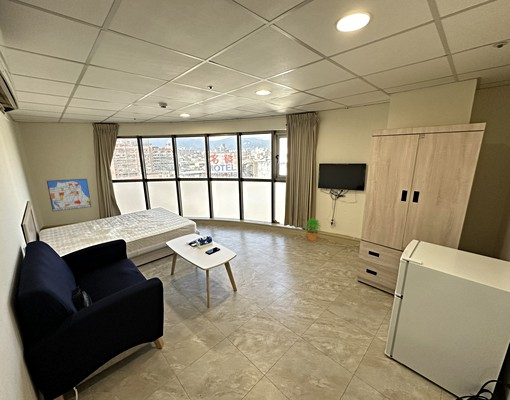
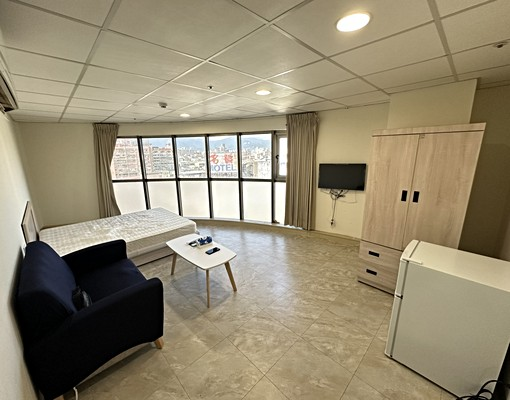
- wall art [46,178,92,212]
- potted plant [304,218,322,242]
